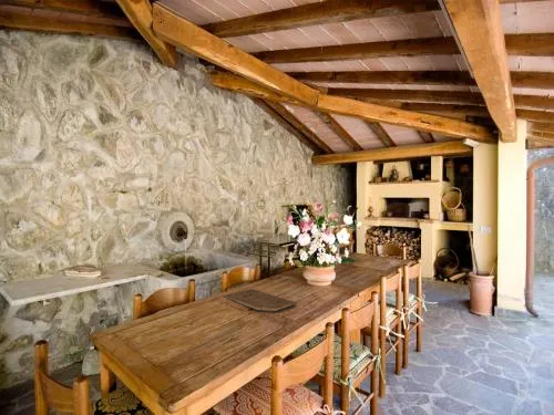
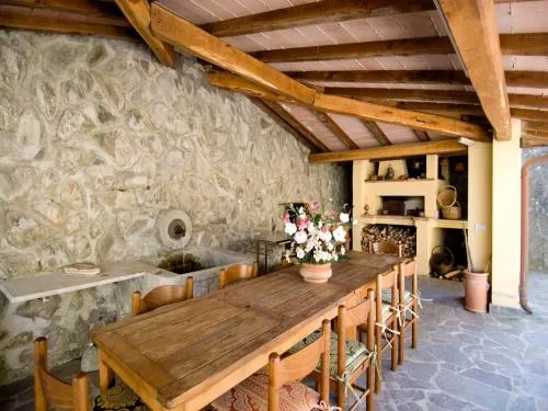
- cutting board [223,288,298,312]
